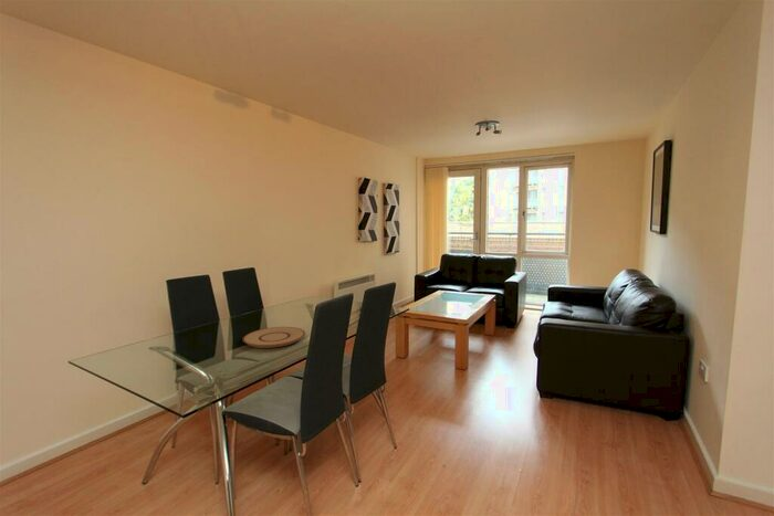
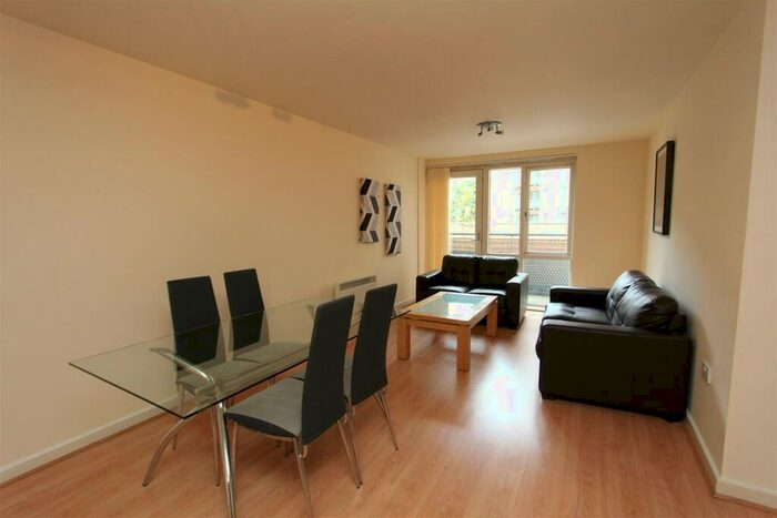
- plate [241,326,306,349]
